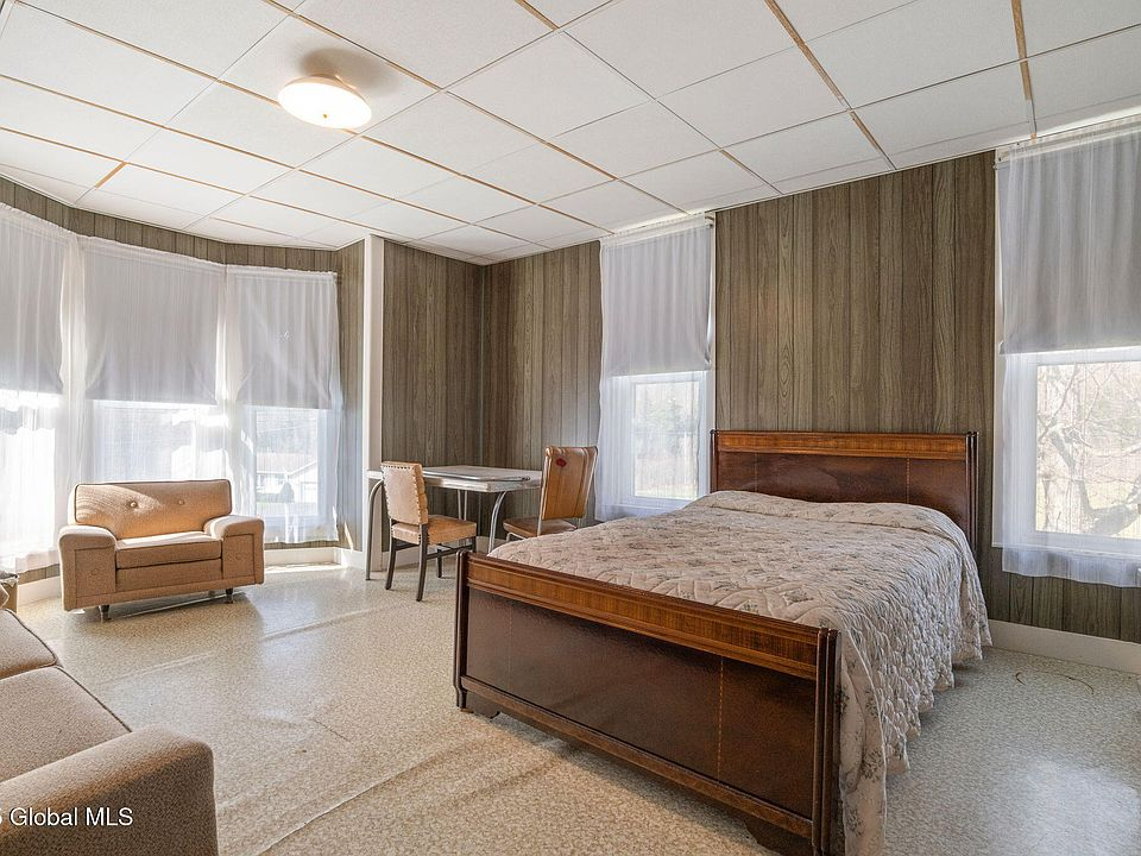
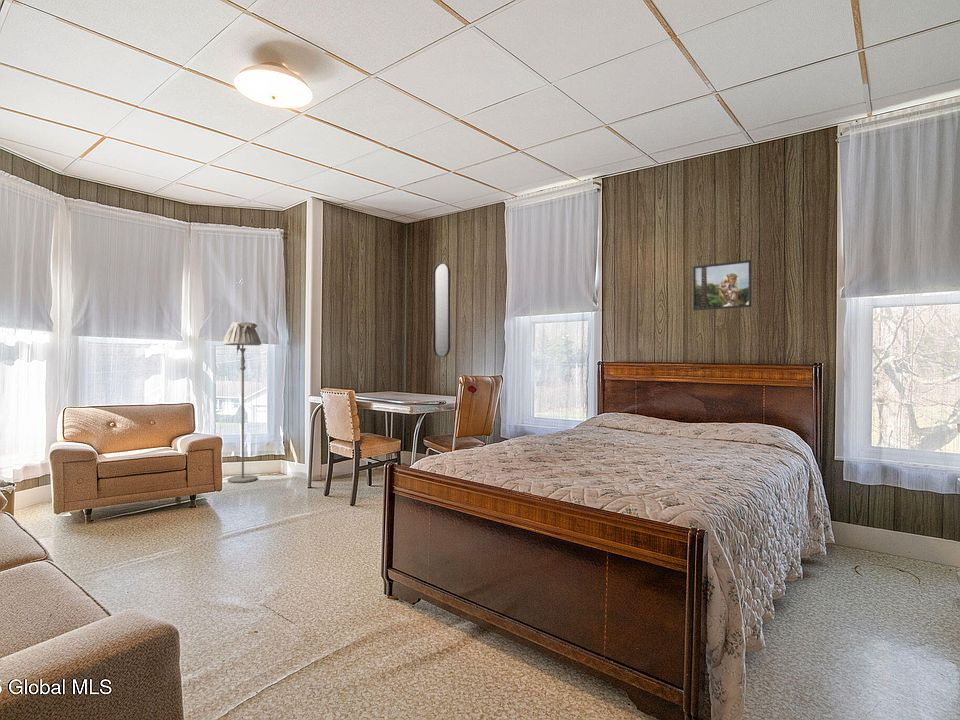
+ floor lamp [222,321,262,484]
+ home mirror [432,262,451,358]
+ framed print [692,259,753,312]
